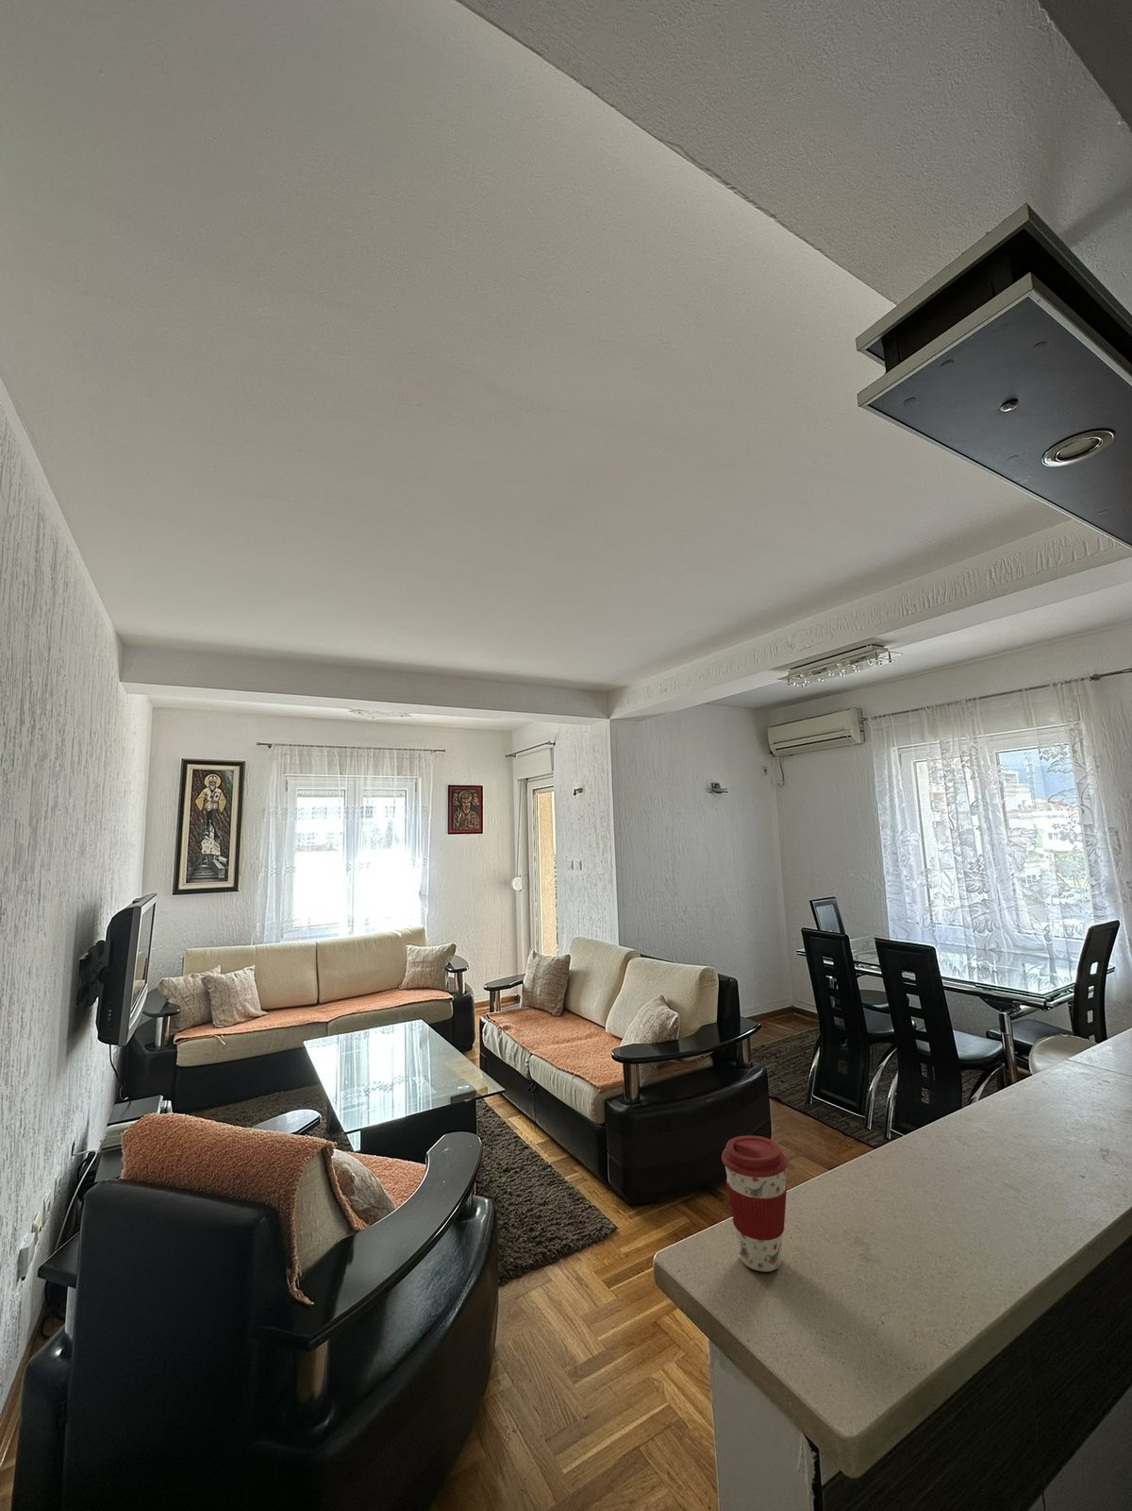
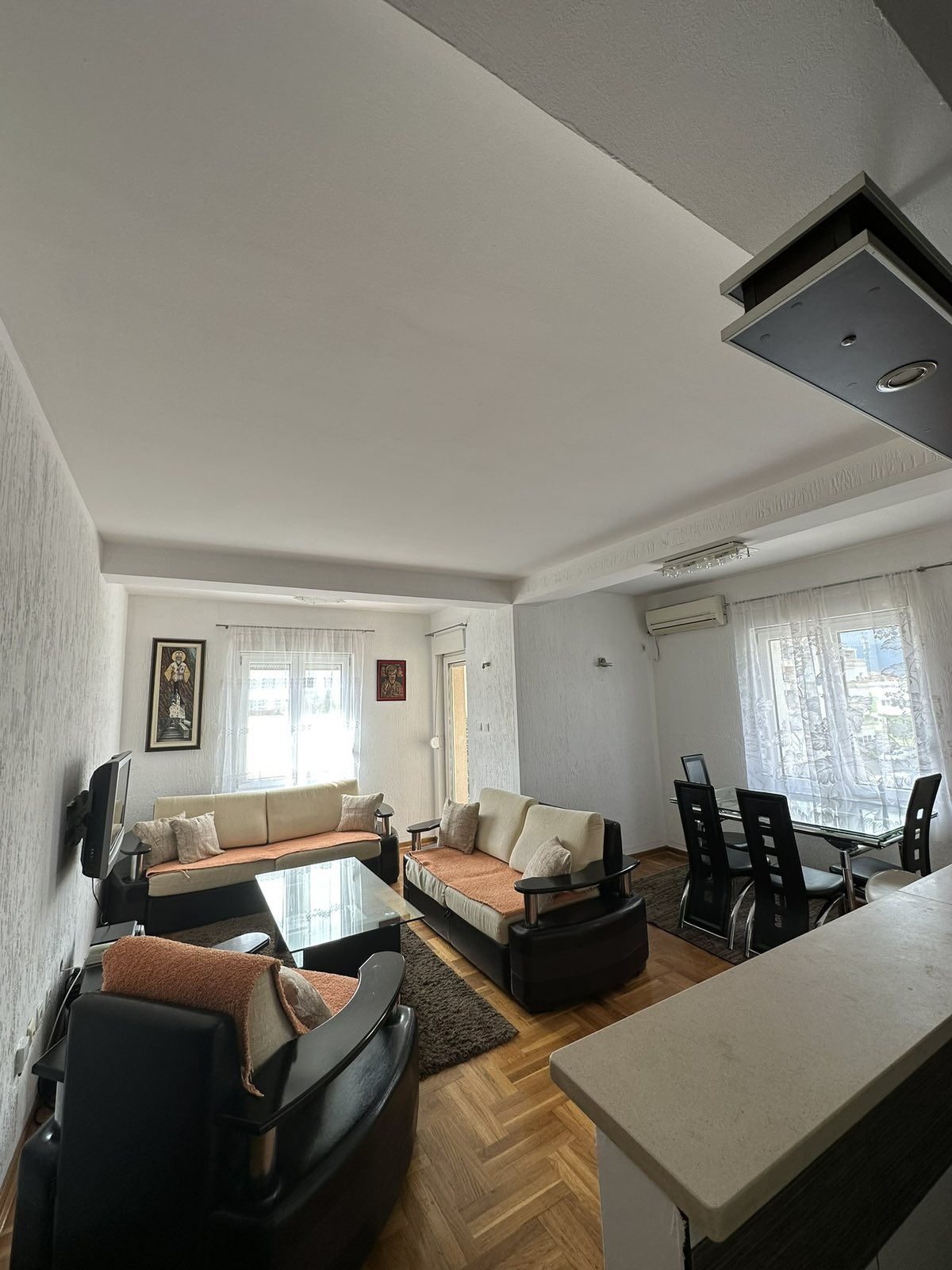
- coffee cup [721,1135,788,1273]
